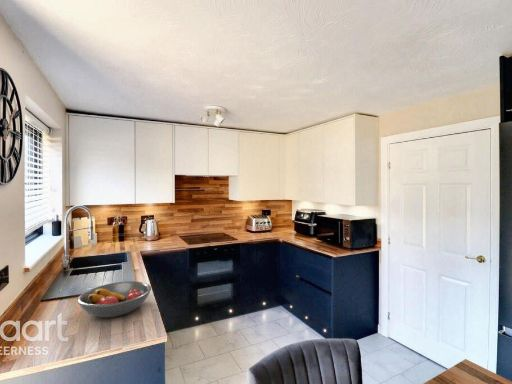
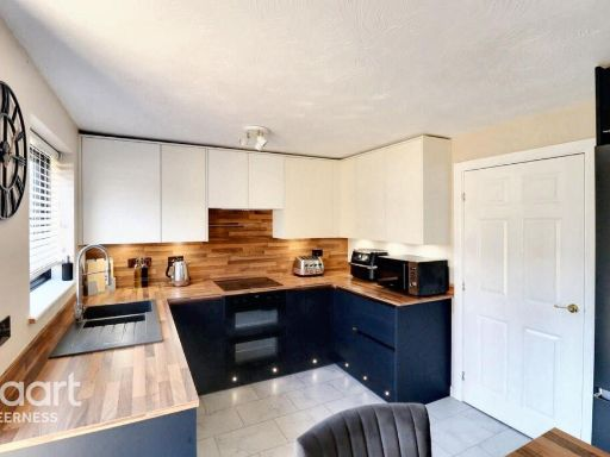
- fruit bowl [76,280,152,318]
